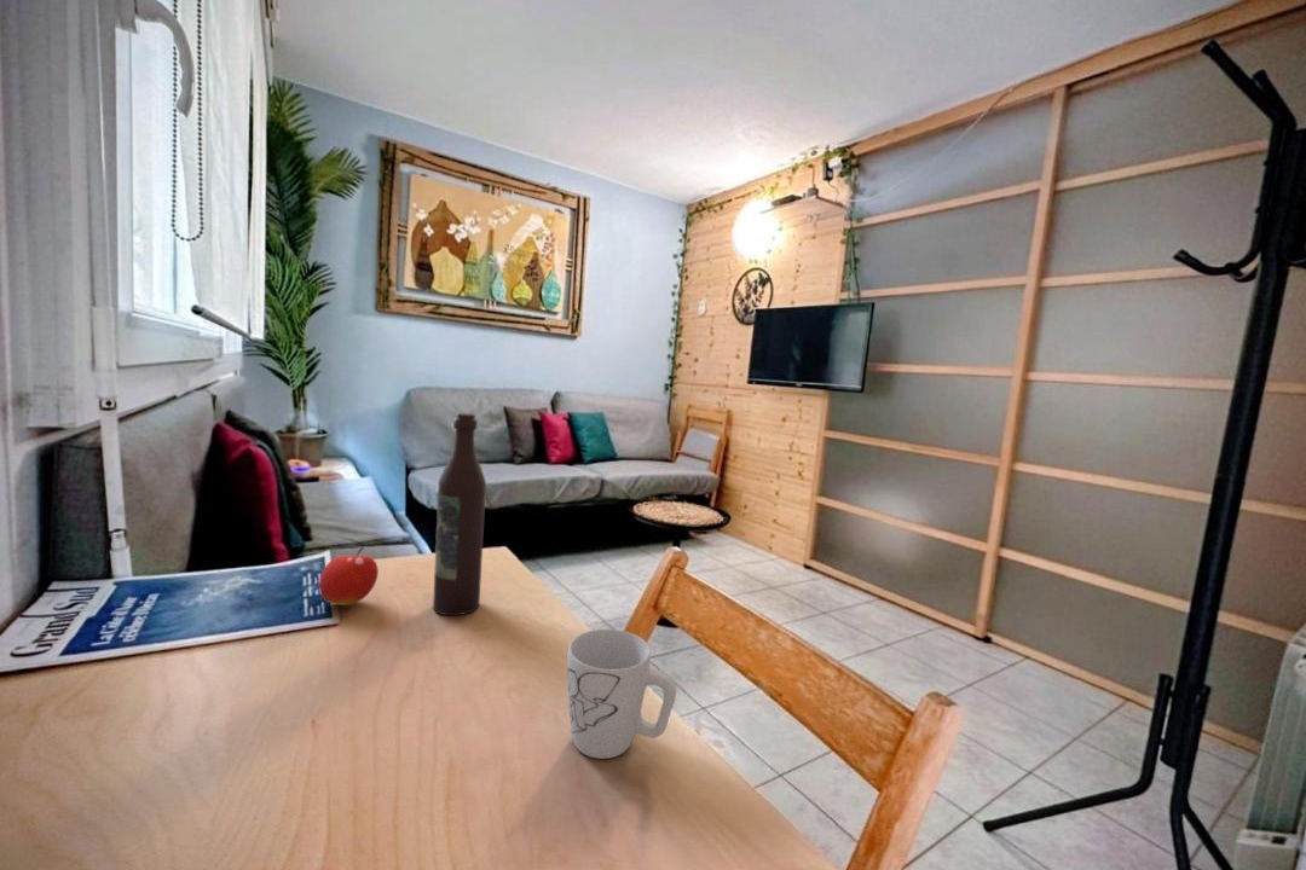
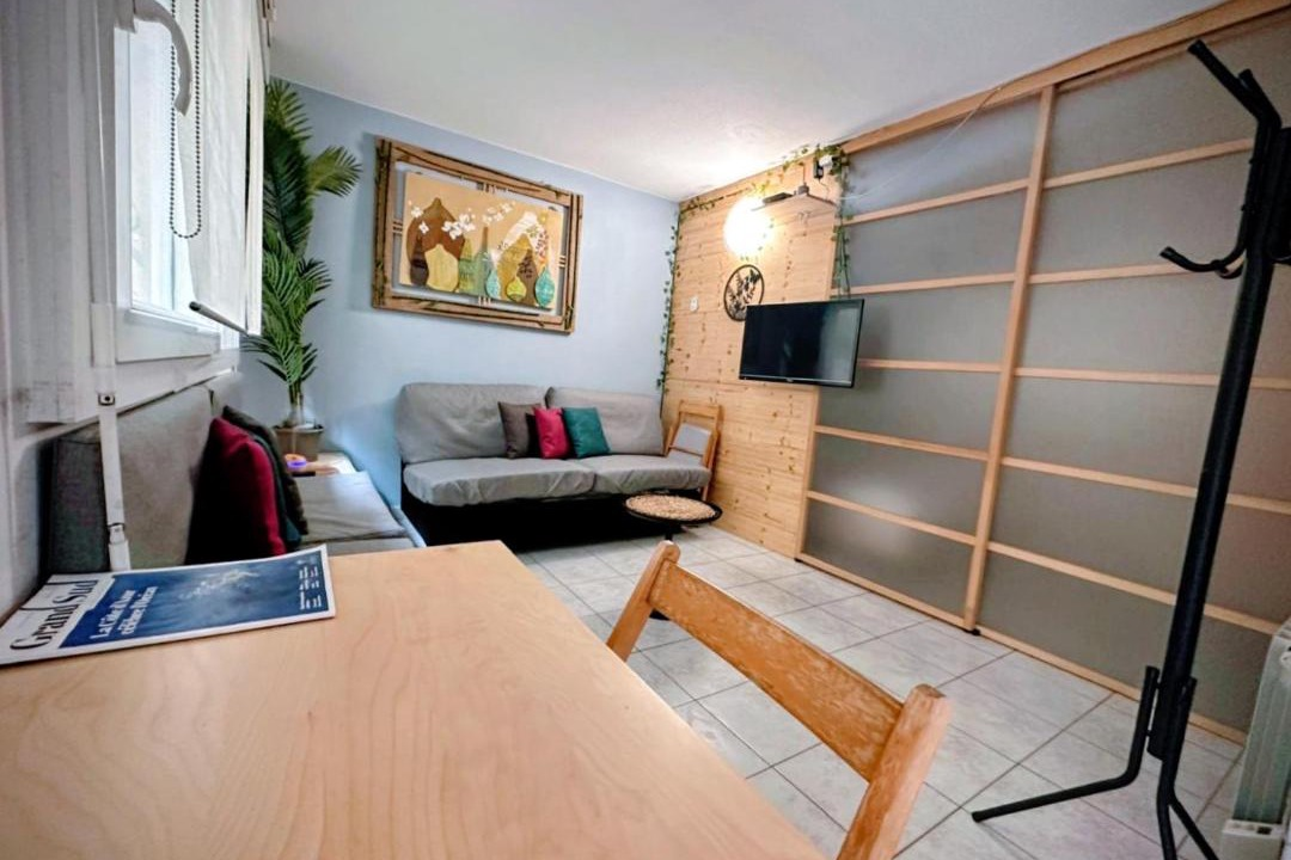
- mug [566,628,677,760]
- wine bottle [432,412,487,616]
- fruit [318,546,380,607]
